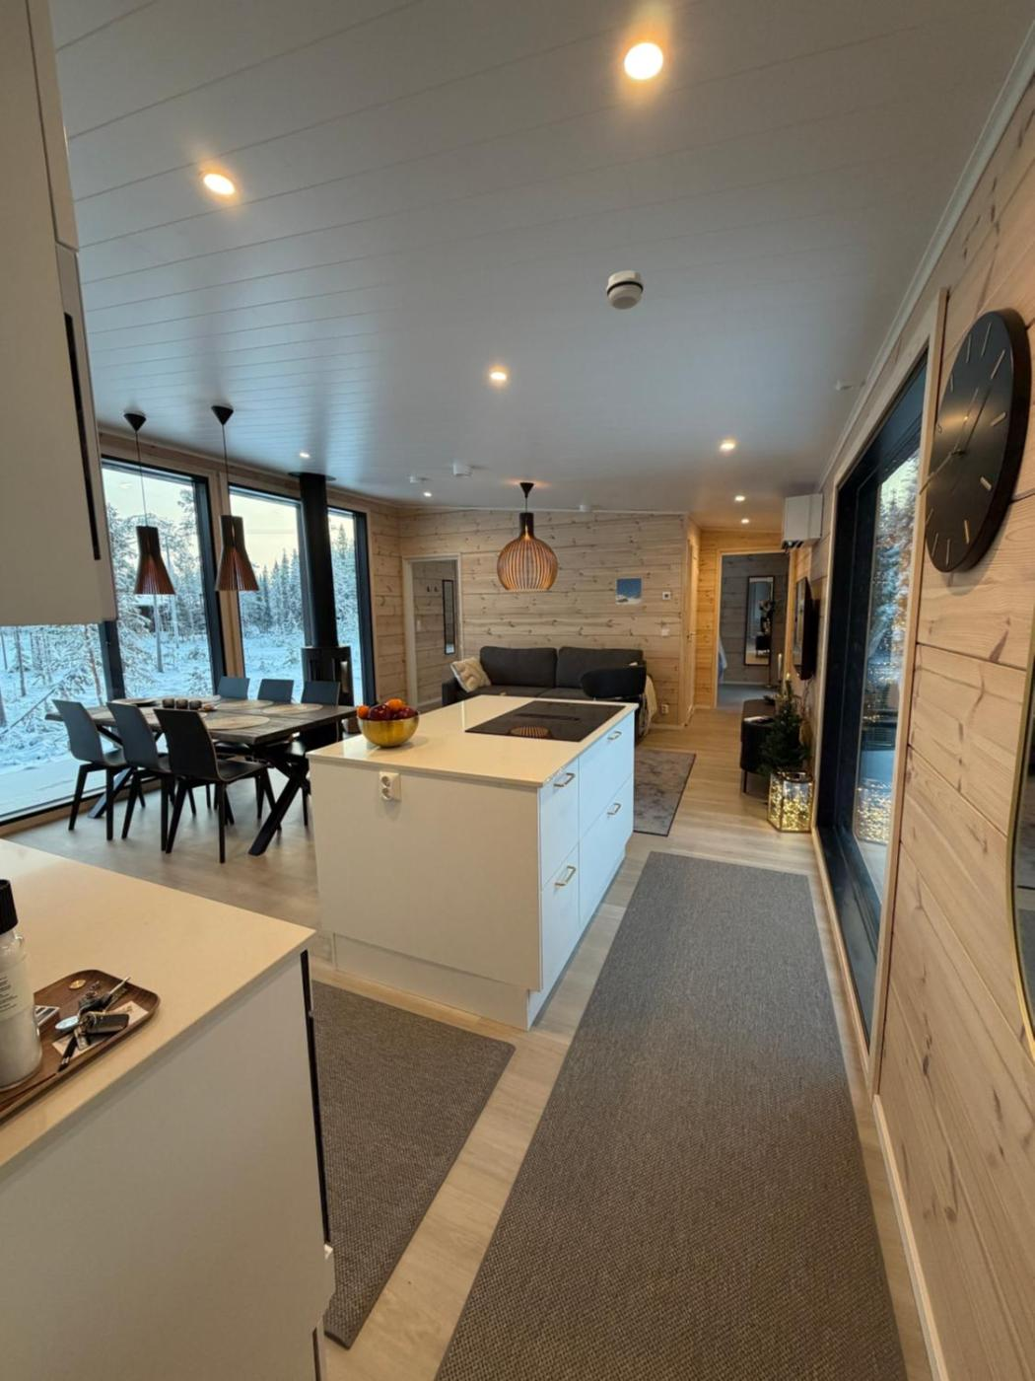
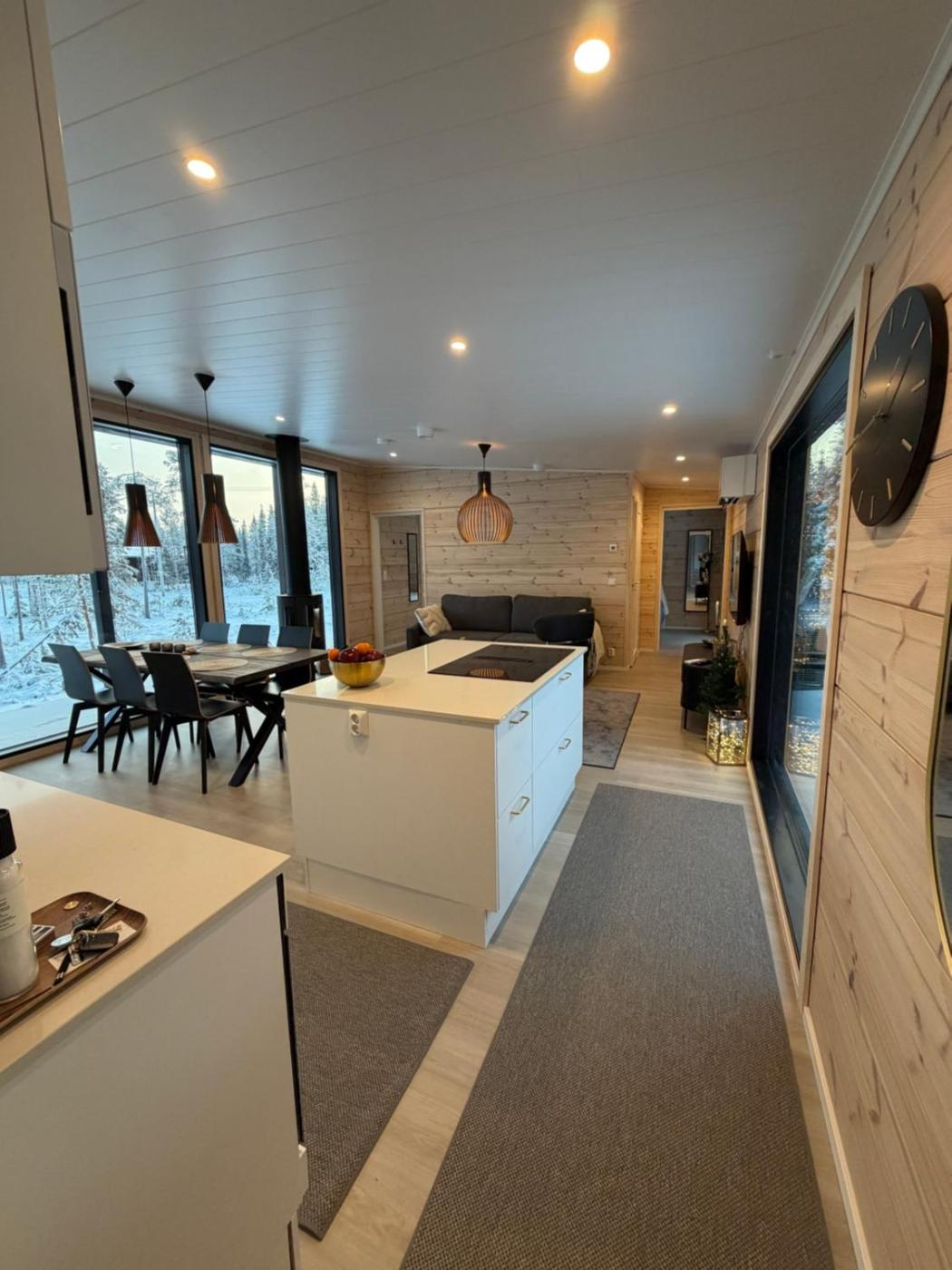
- smoke detector [606,270,645,311]
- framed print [615,576,644,606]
